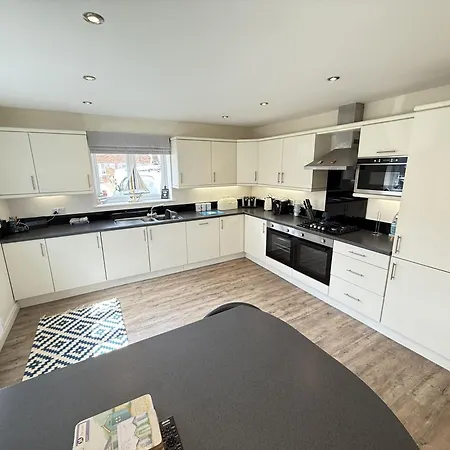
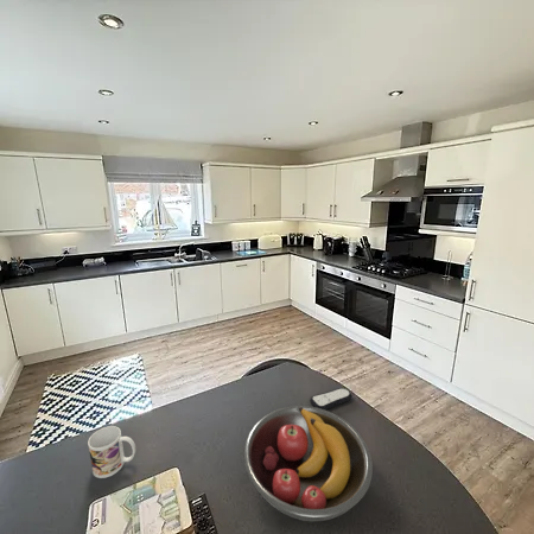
+ remote control [309,387,354,411]
+ fruit bowl [243,405,374,522]
+ mug [87,425,136,479]
